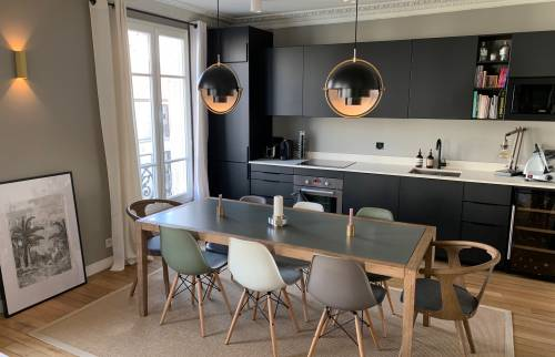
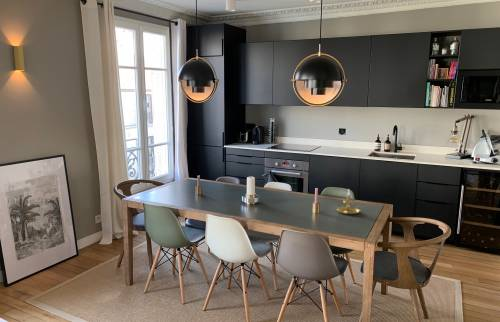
+ candle holder [335,189,362,215]
